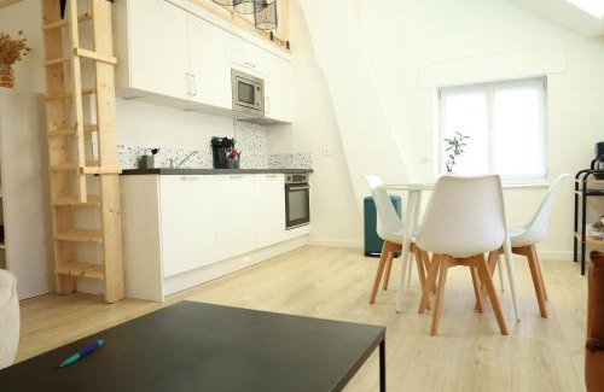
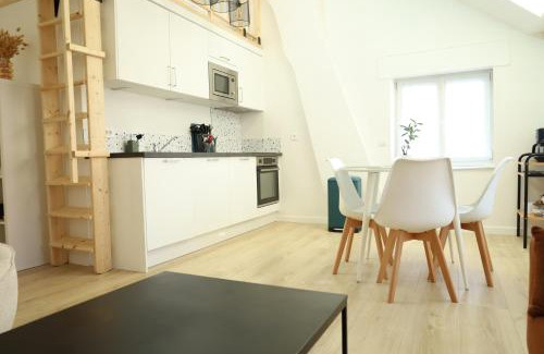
- pen [59,338,105,368]
